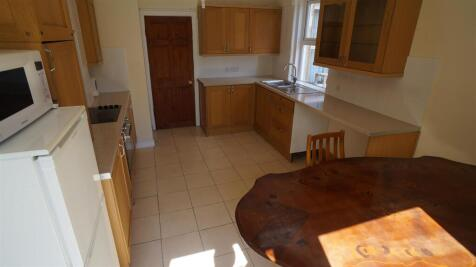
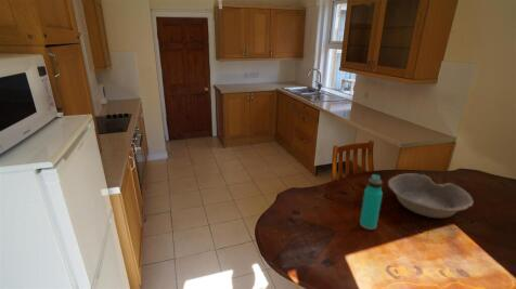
+ bowl [387,172,474,219]
+ water bottle [359,173,384,231]
